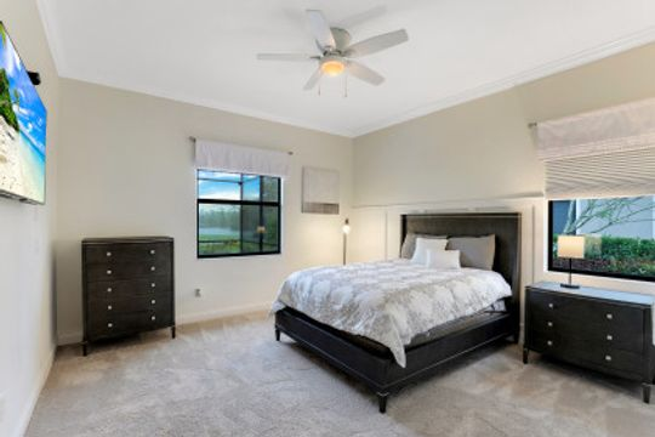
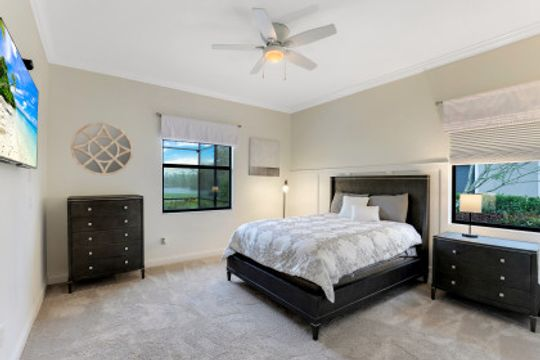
+ home mirror [70,121,134,176]
